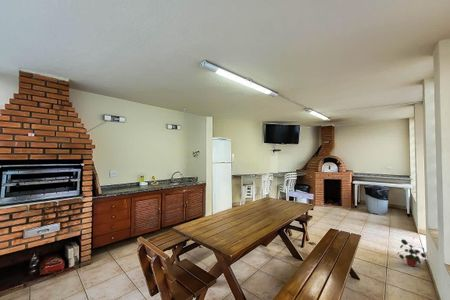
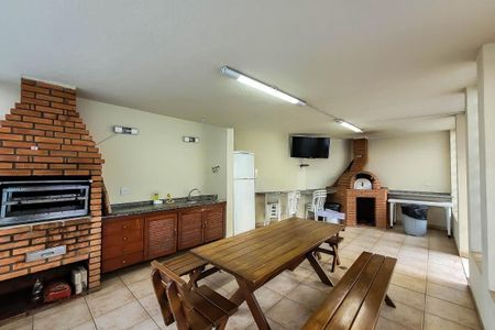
- potted plant [396,238,427,268]
